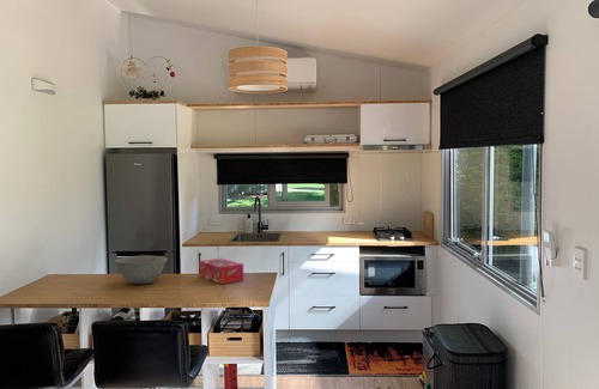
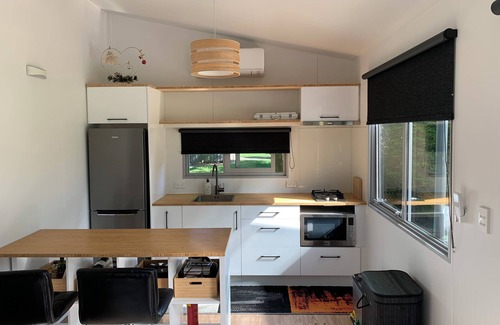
- tissue box [198,257,244,285]
- bowl [114,254,169,285]
